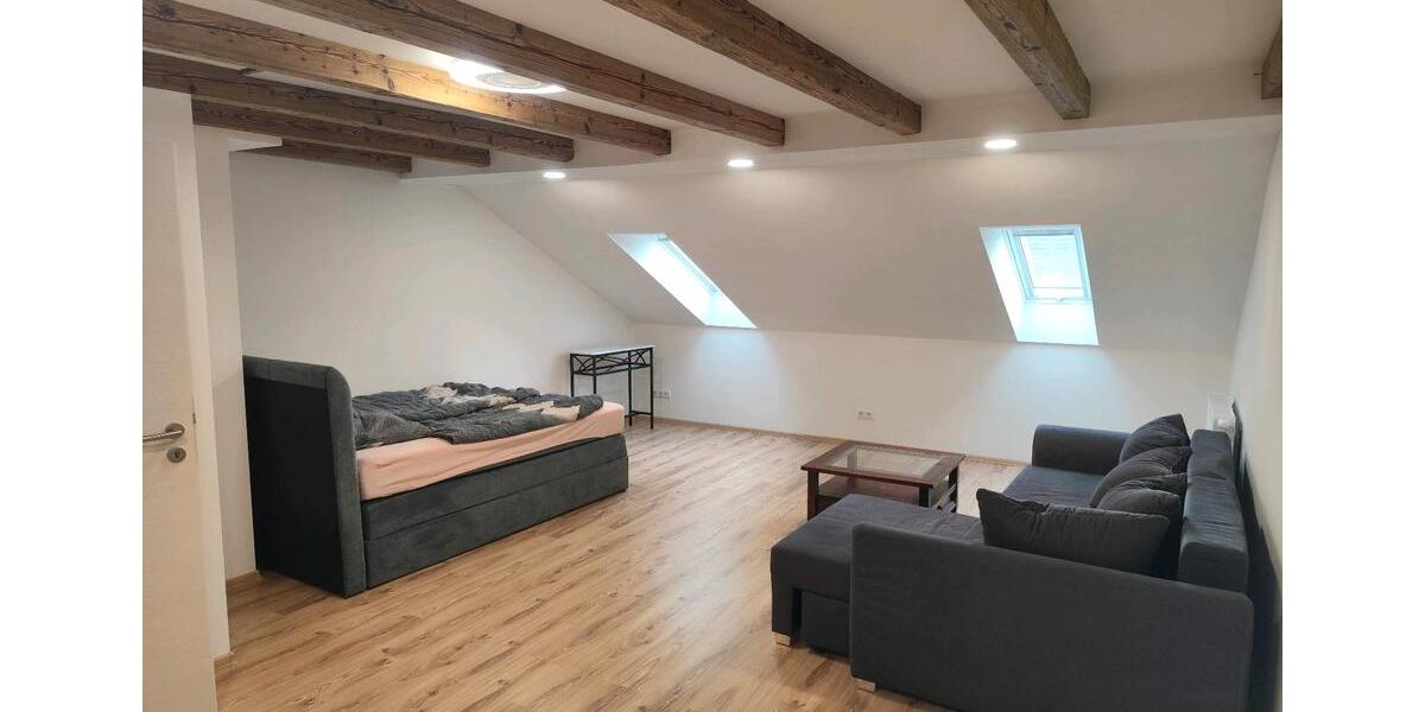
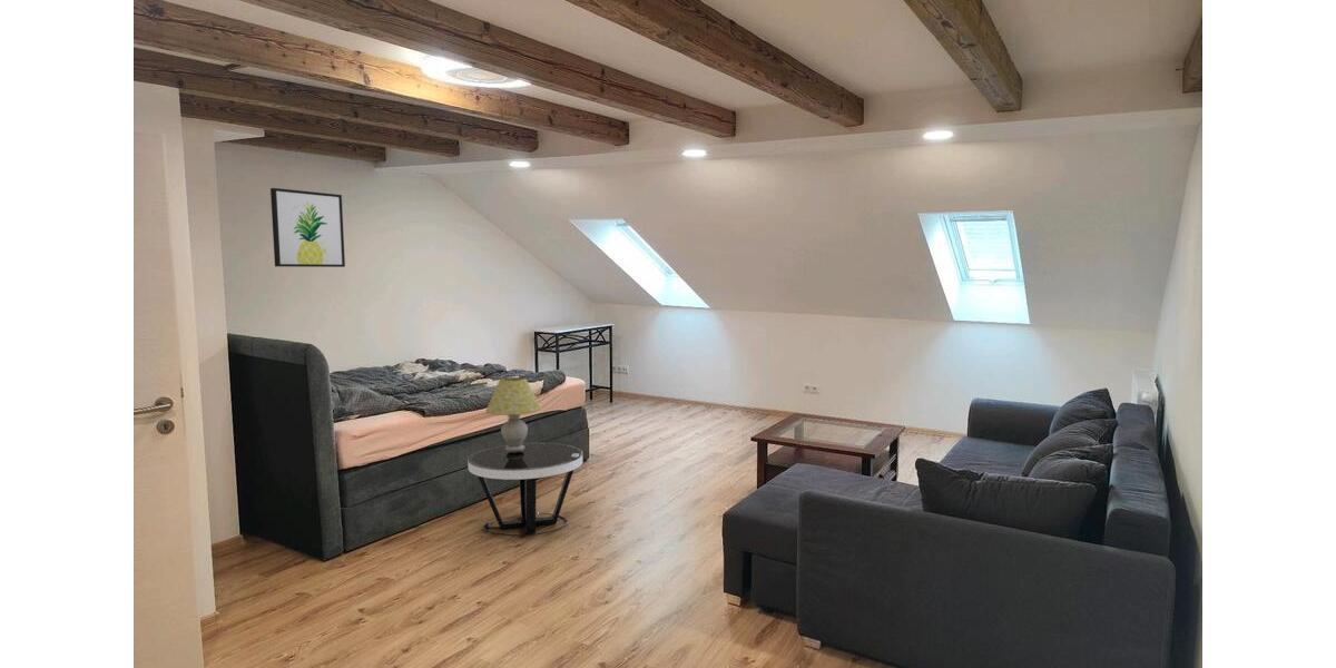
+ wall art [269,187,346,268]
+ table lamp [484,376,542,452]
+ side table [466,442,584,537]
